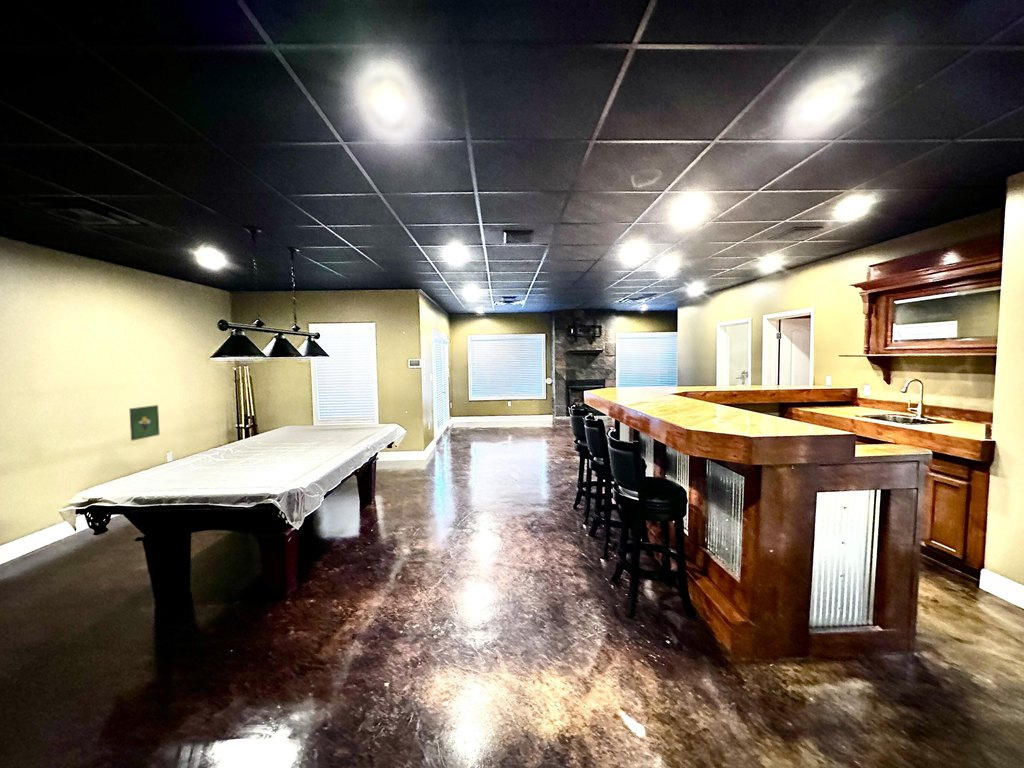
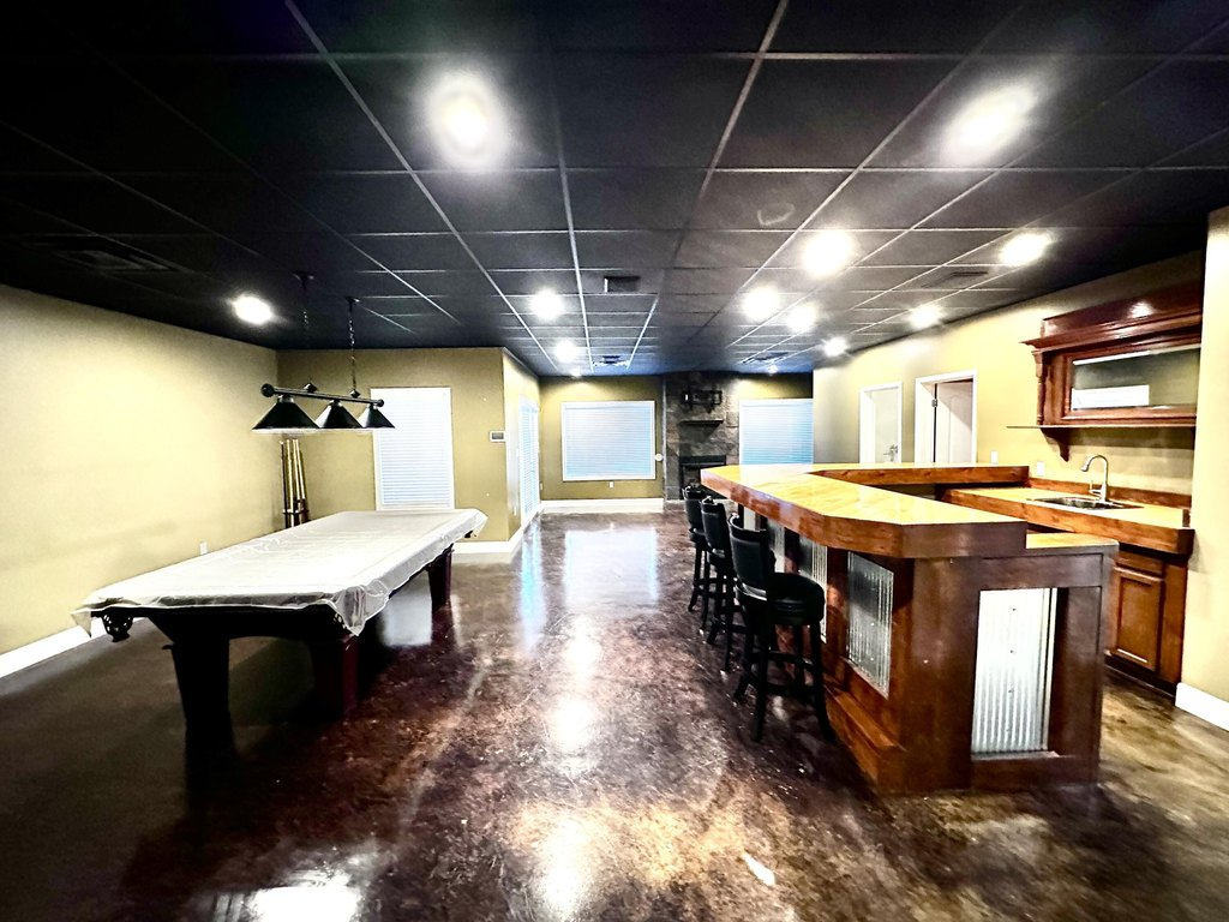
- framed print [128,404,161,442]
